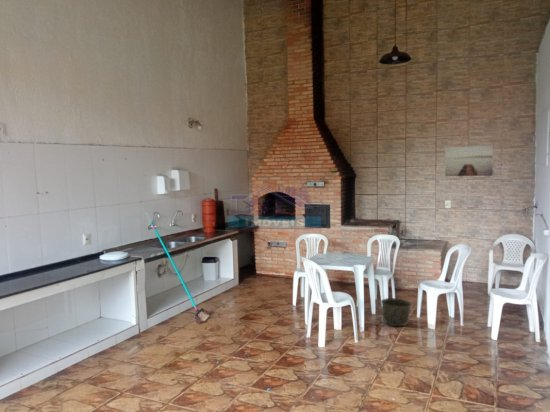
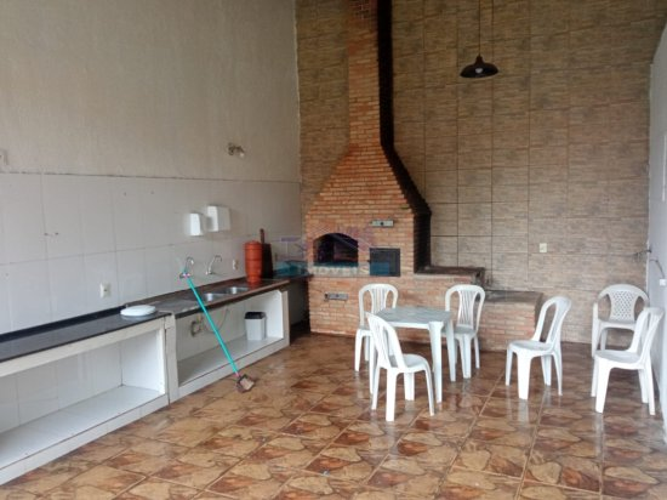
- bucket [379,297,412,327]
- wall art [444,145,494,177]
